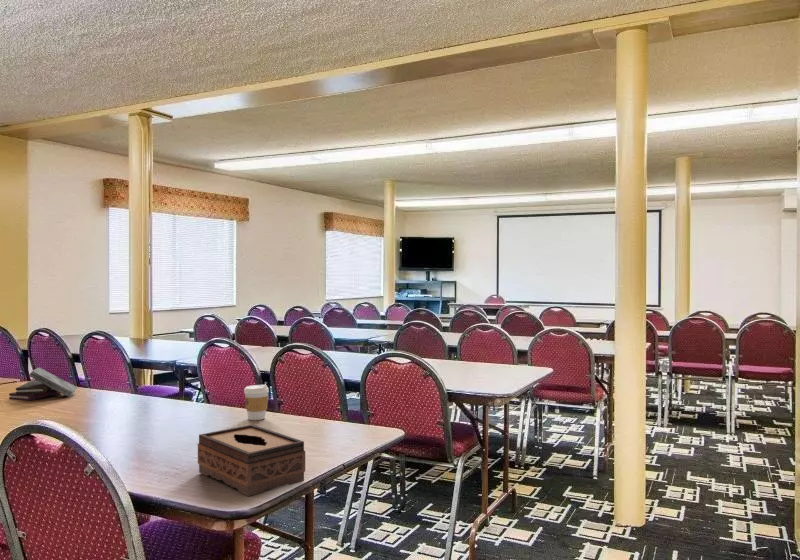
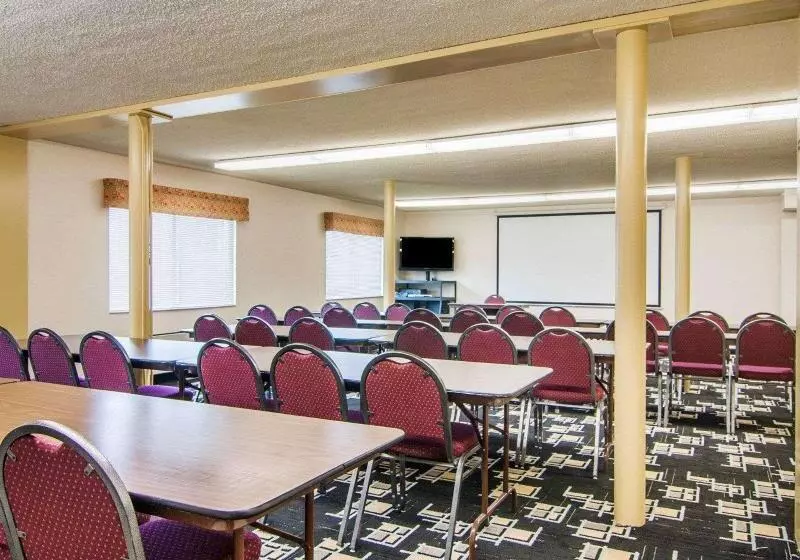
- tissue box [197,424,306,497]
- book [8,366,78,402]
- coffee cup [243,384,270,421]
